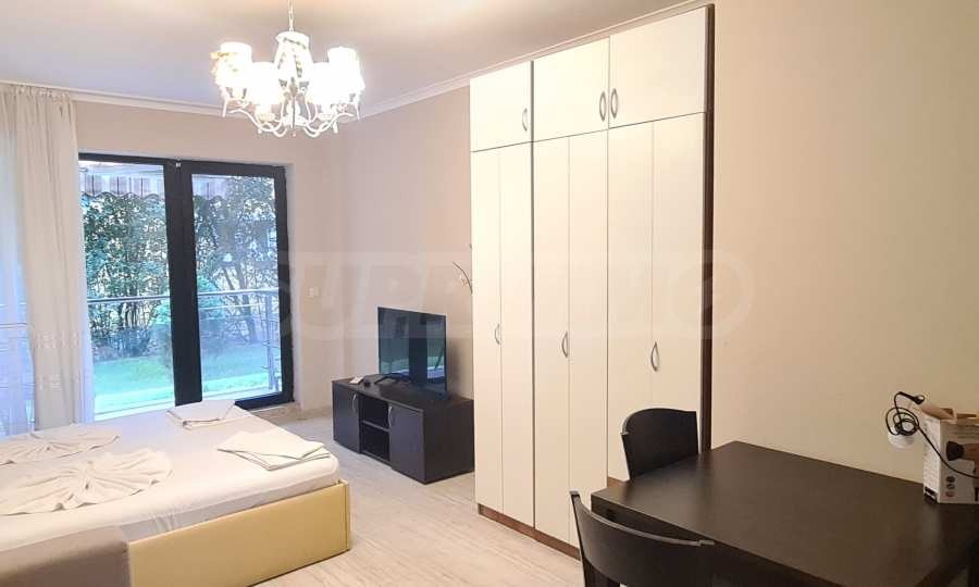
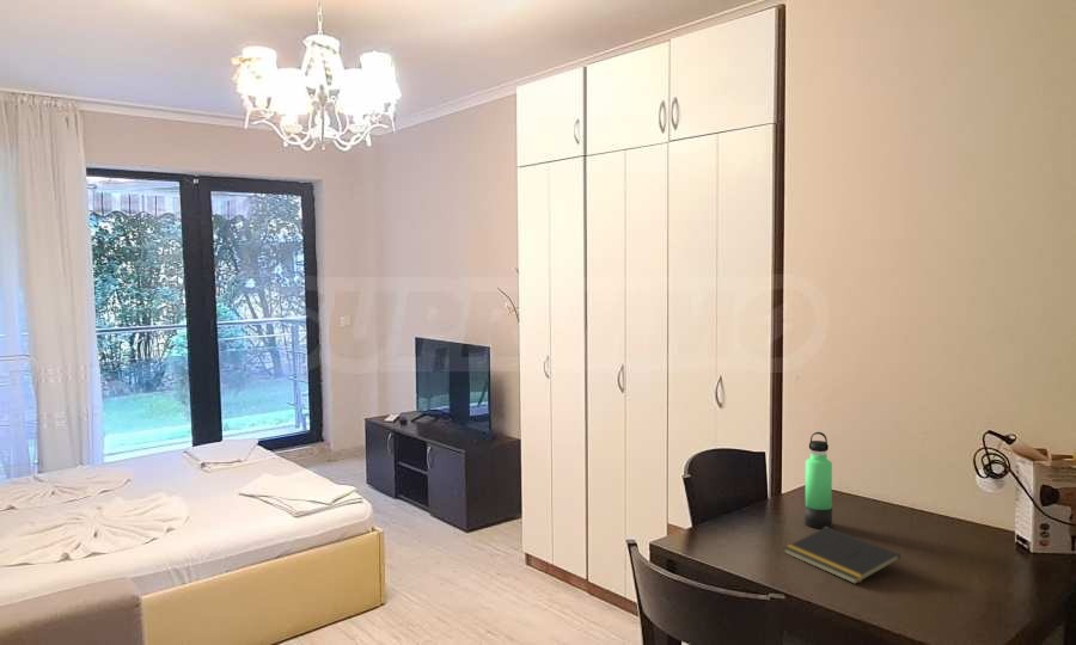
+ thermos bottle [803,431,833,529]
+ notepad [783,527,901,585]
